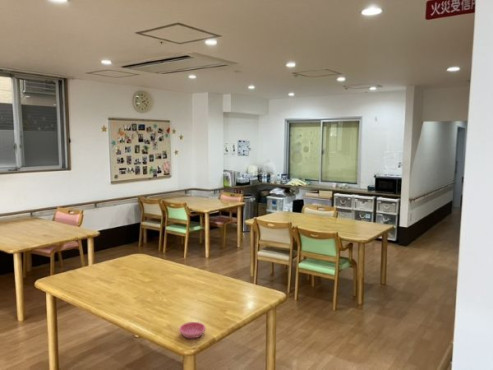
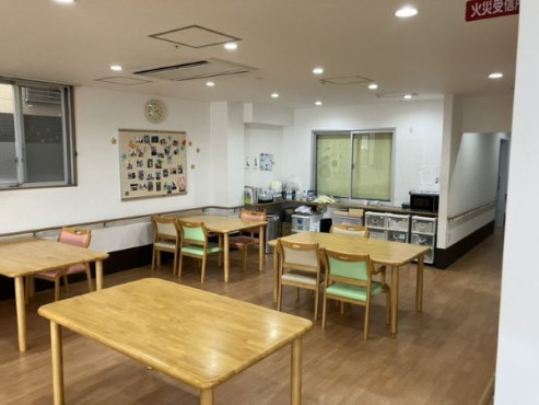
- saucer [178,321,207,339]
